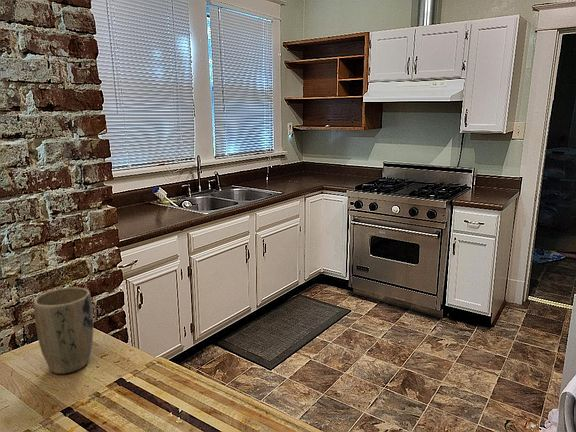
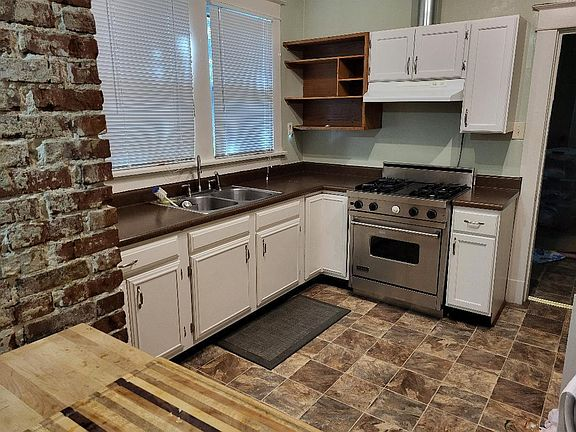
- plant pot [33,286,94,375]
